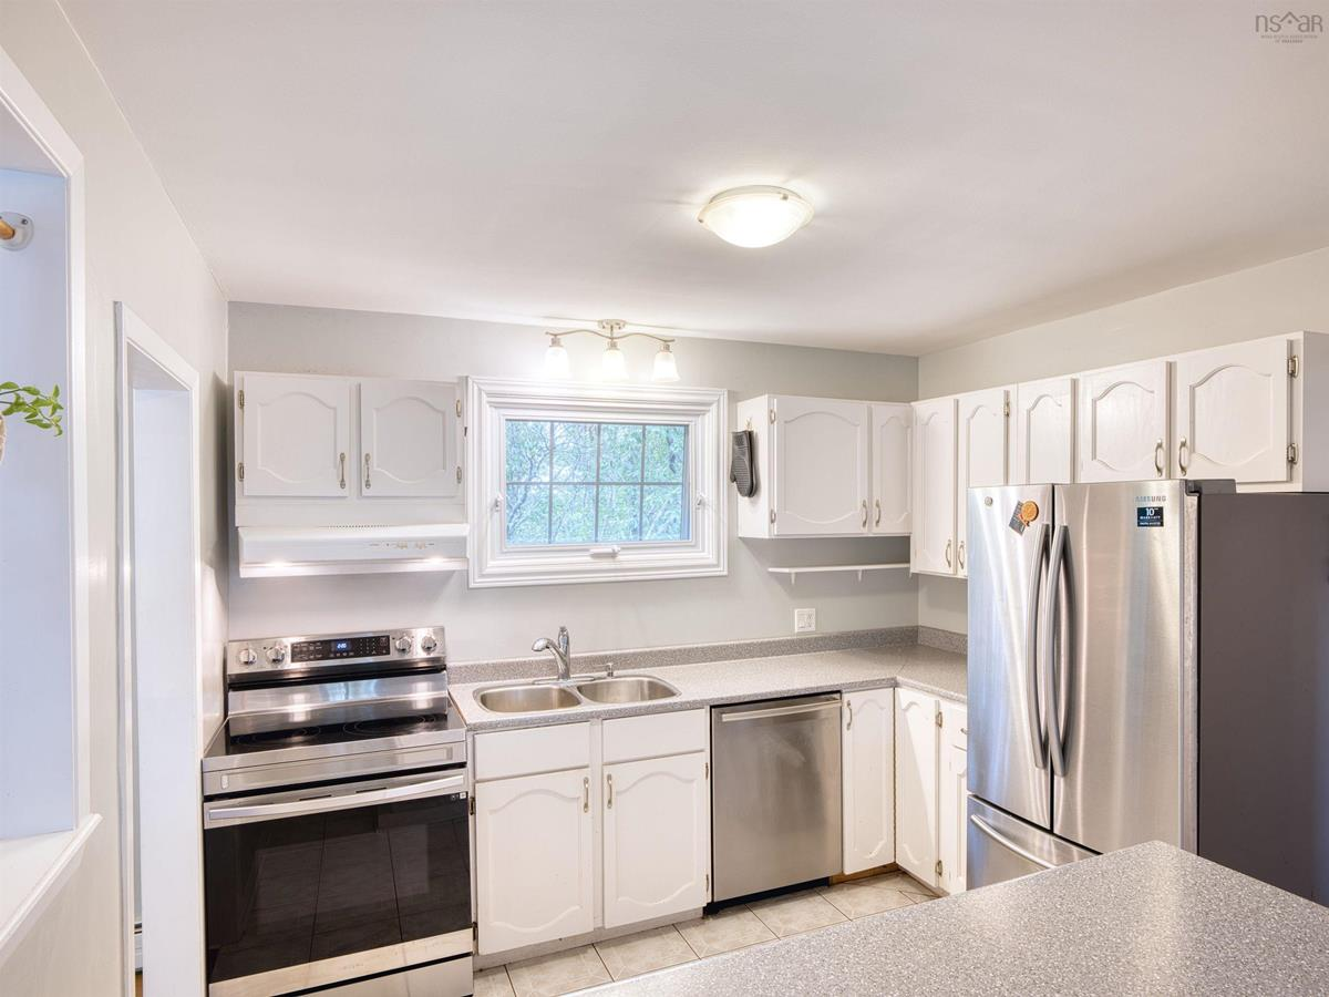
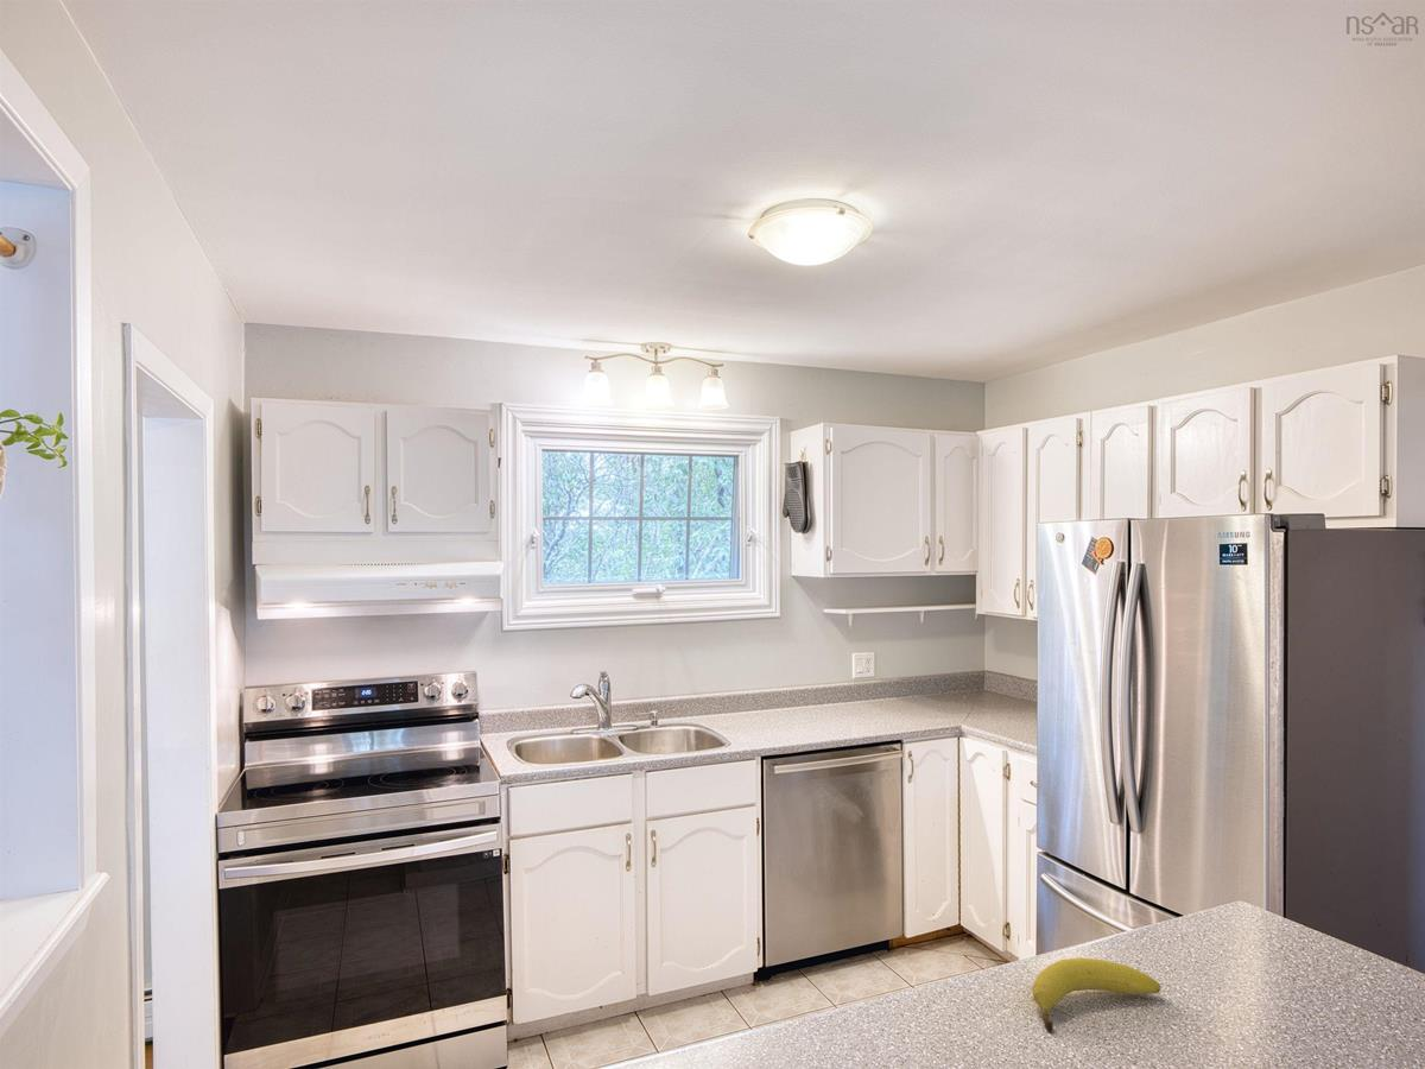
+ fruit [1031,956,1161,1033]
